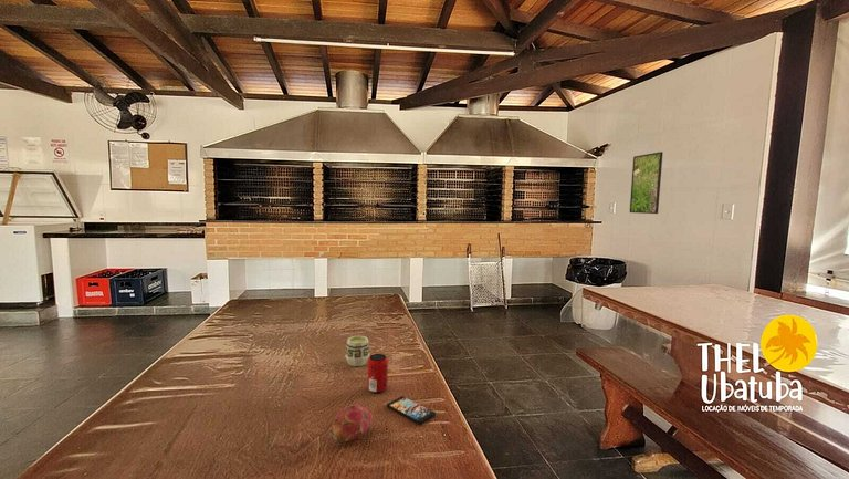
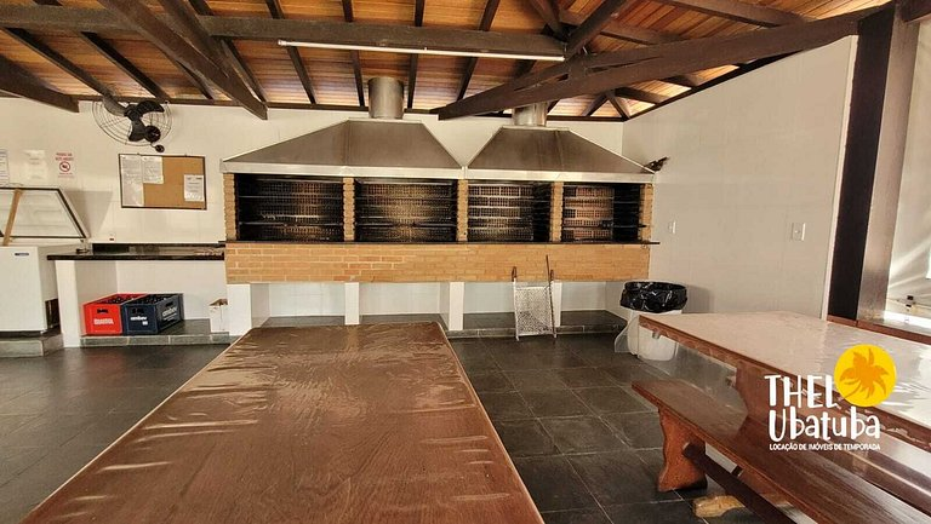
- cup [345,334,370,367]
- fruit [331,404,374,442]
- beer can [367,353,389,394]
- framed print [629,150,664,215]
- smartphone [386,395,437,426]
